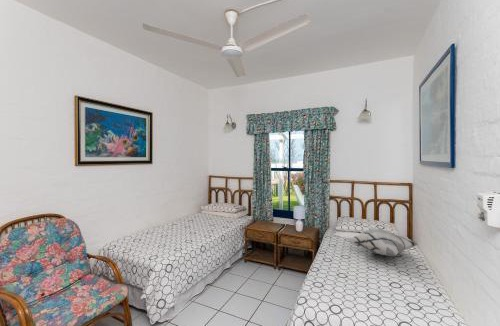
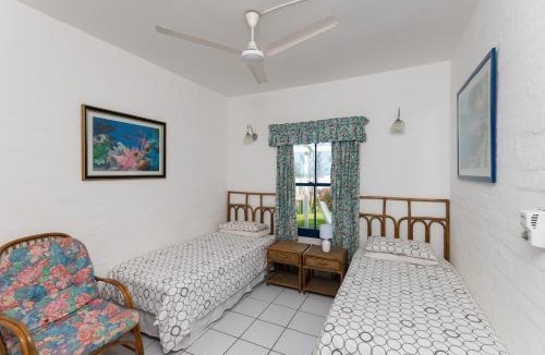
- decorative pillow [346,228,418,257]
